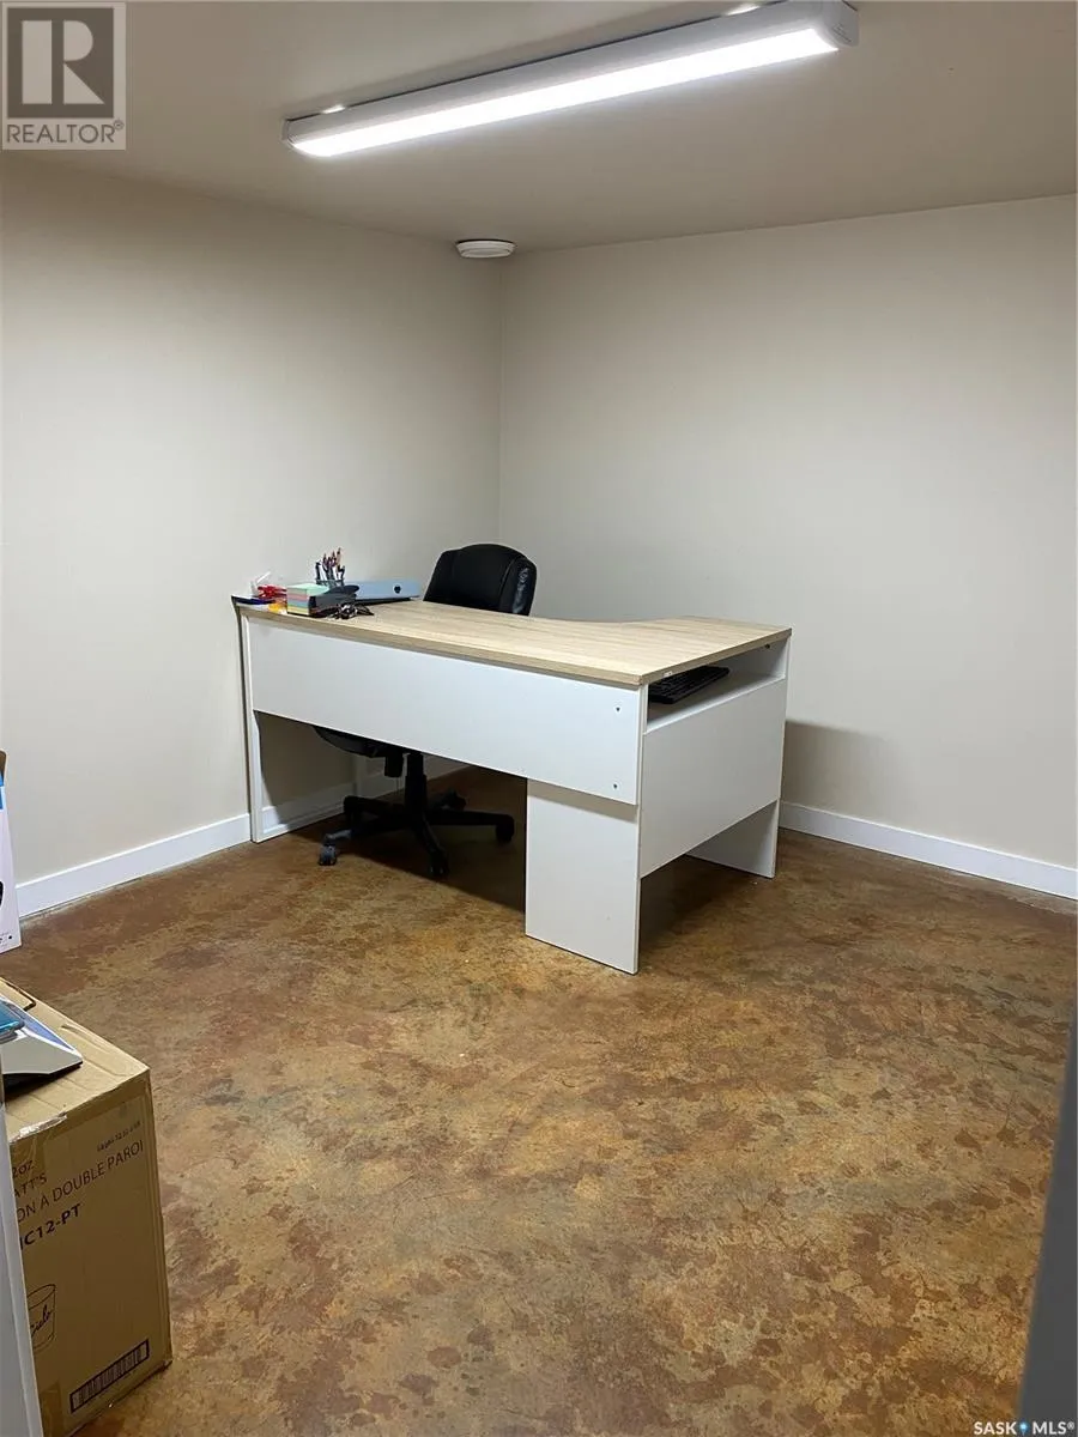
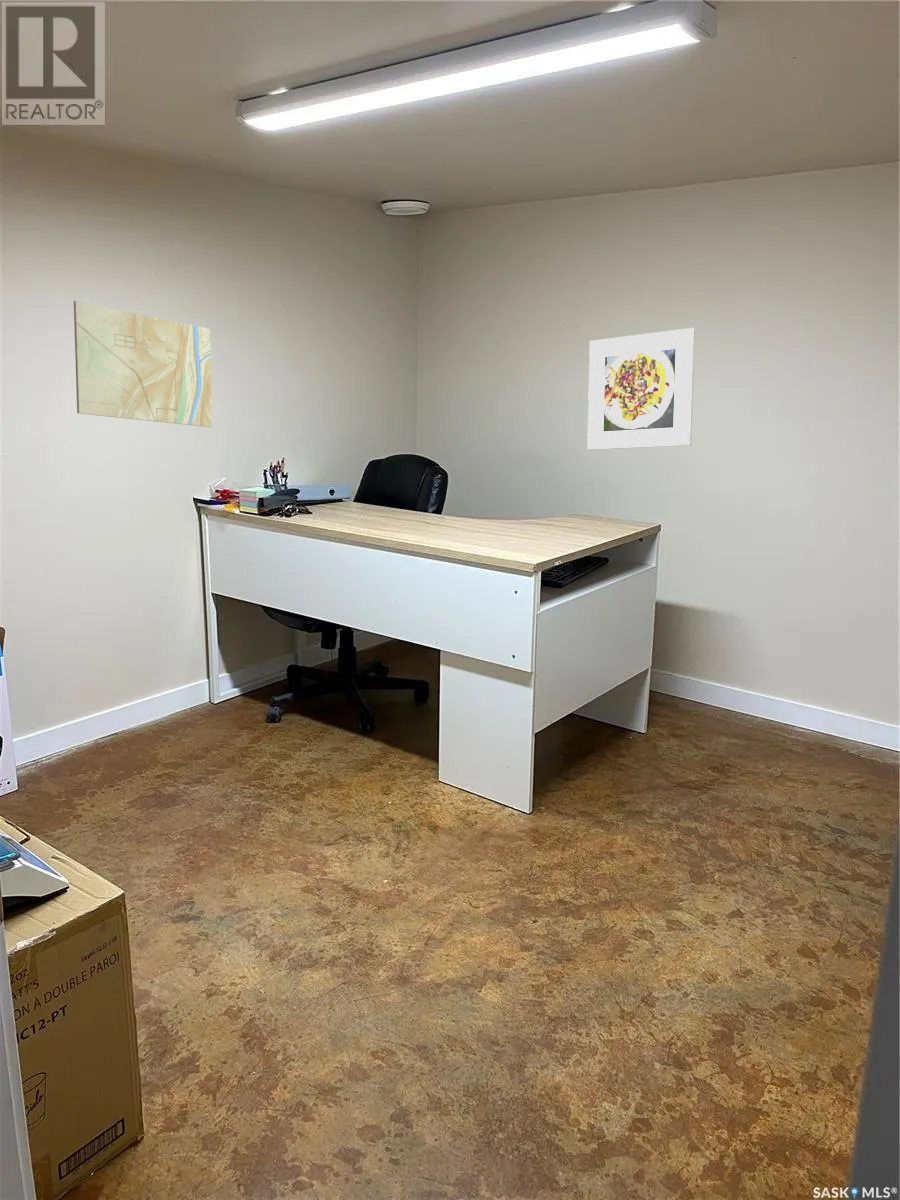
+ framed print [586,327,696,451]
+ map [73,300,213,428]
